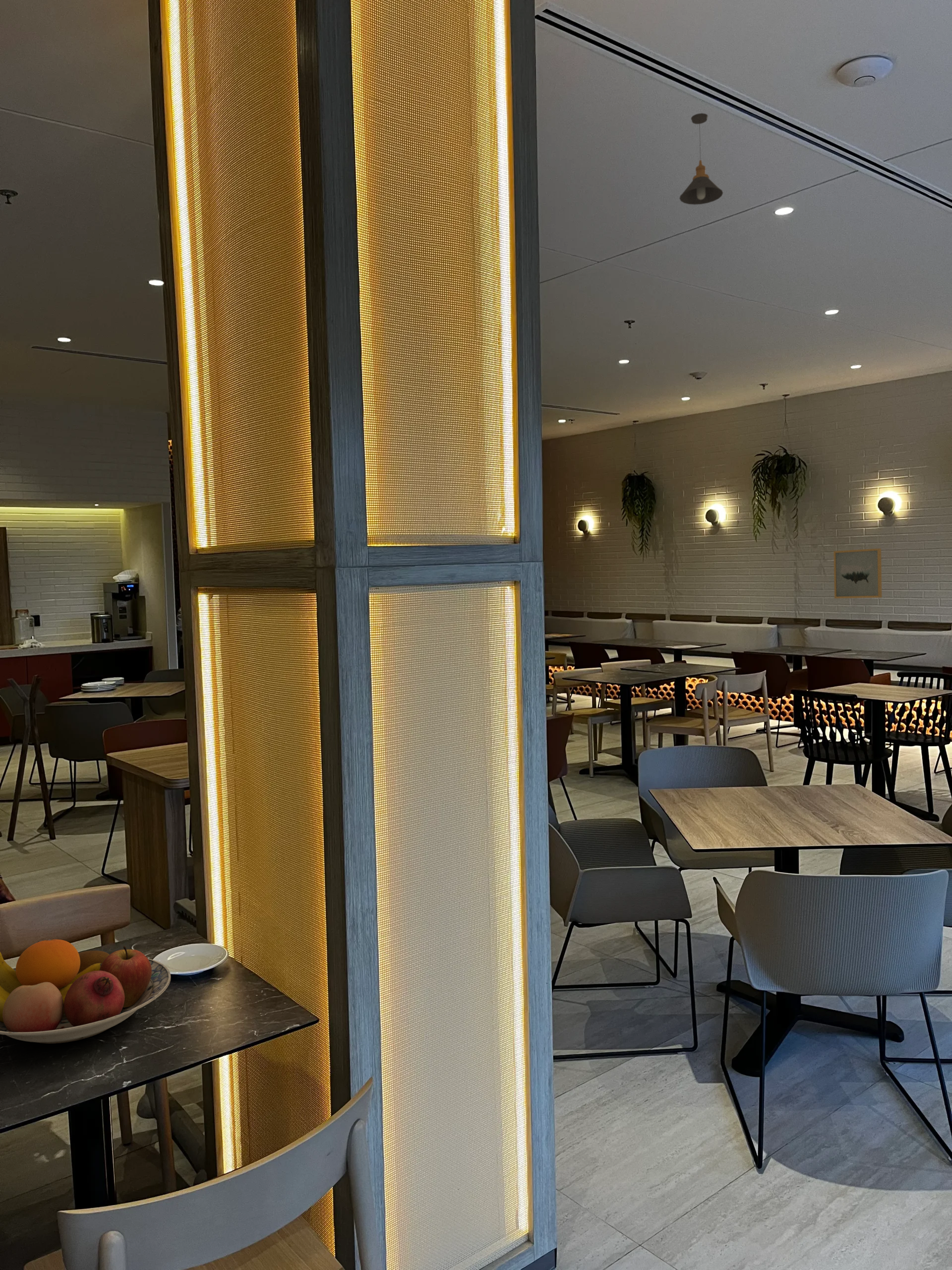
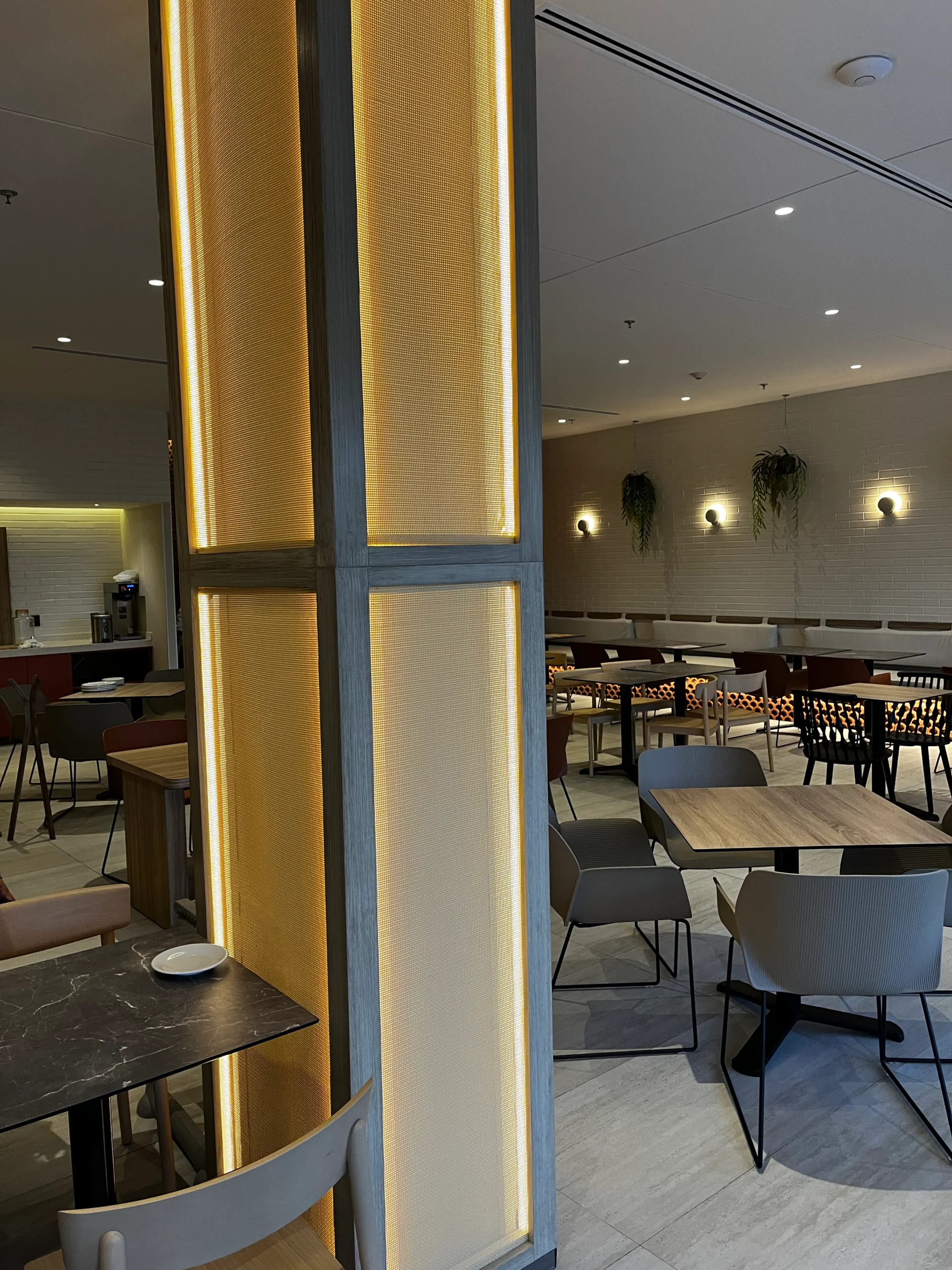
- wall art [833,548,883,599]
- pendant light [679,113,723,205]
- fruit bowl [0,939,172,1044]
